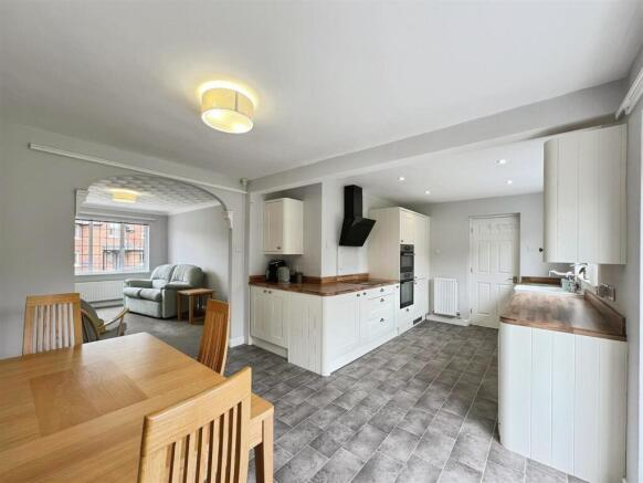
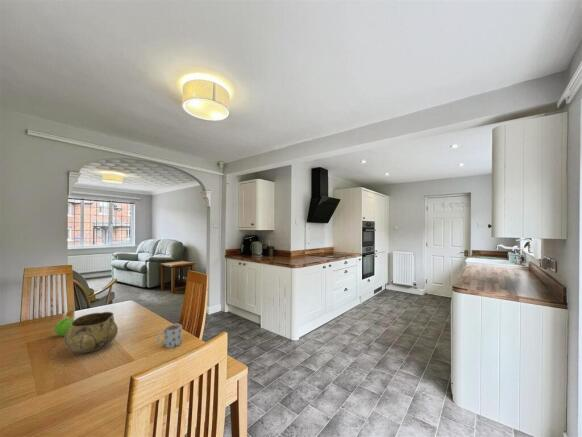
+ decorative bowl [63,311,119,354]
+ mug [156,323,183,349]
+ fruit [54,316,75,337]
